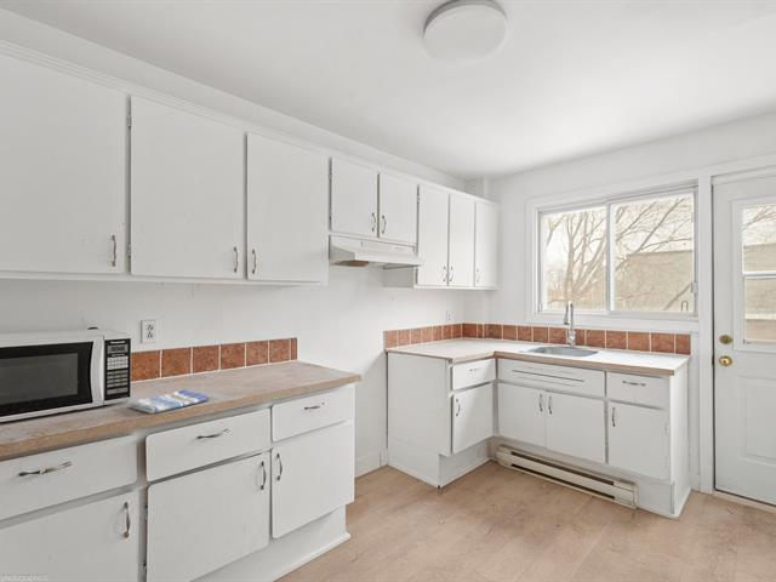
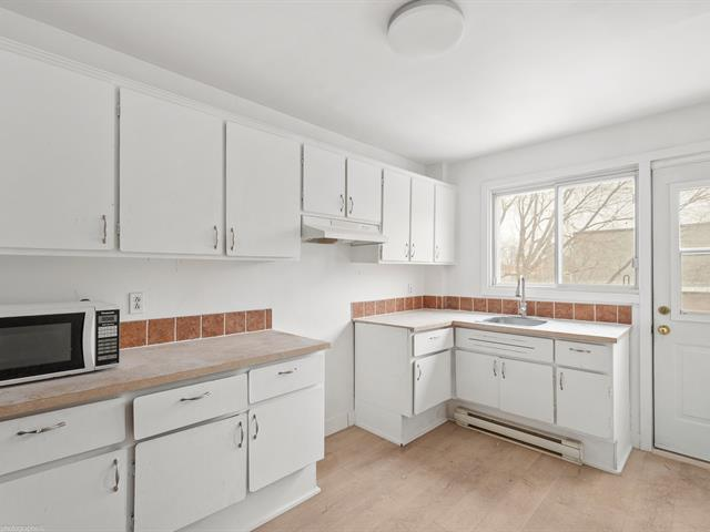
- dish towel [129,389,211,415]
